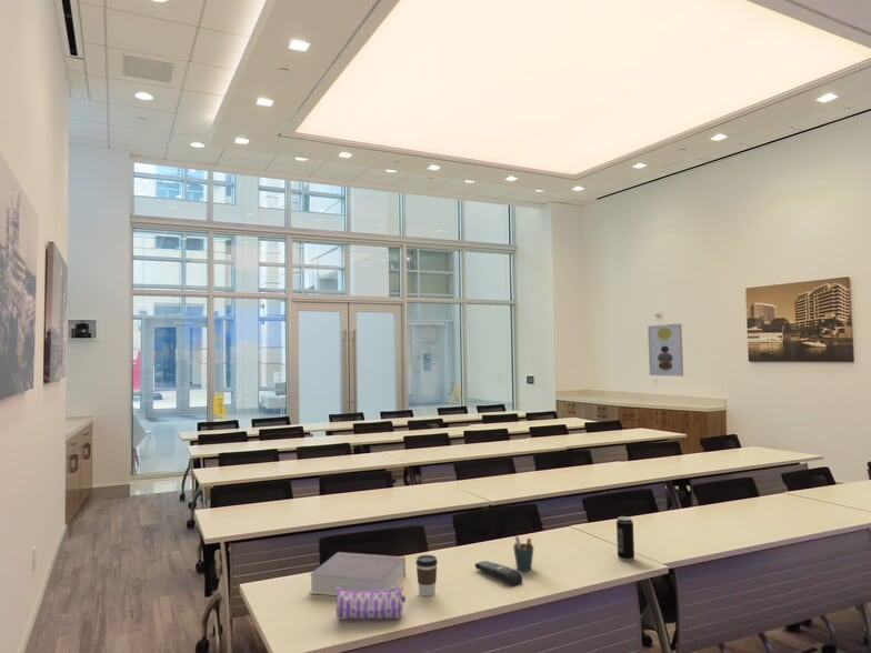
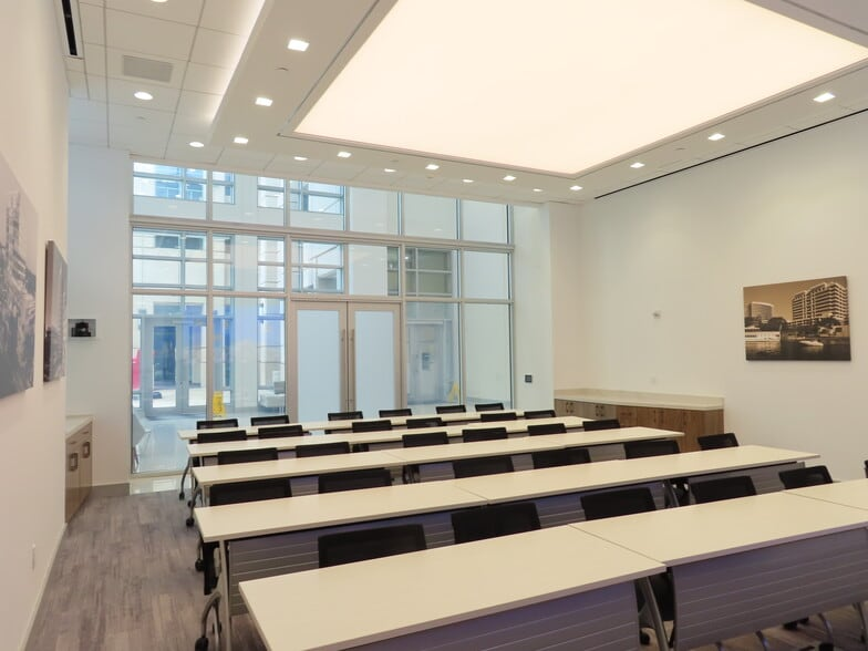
- pen holder [512,535,534,572]
- pencil case [336,585,407,620]
- remote control [474,560,523,586]
- book [309,551,407,596]
- wall art [647,323,684,378]
- beverage can [615,515,635,562]
- coffee cup [414,554,439,597]
